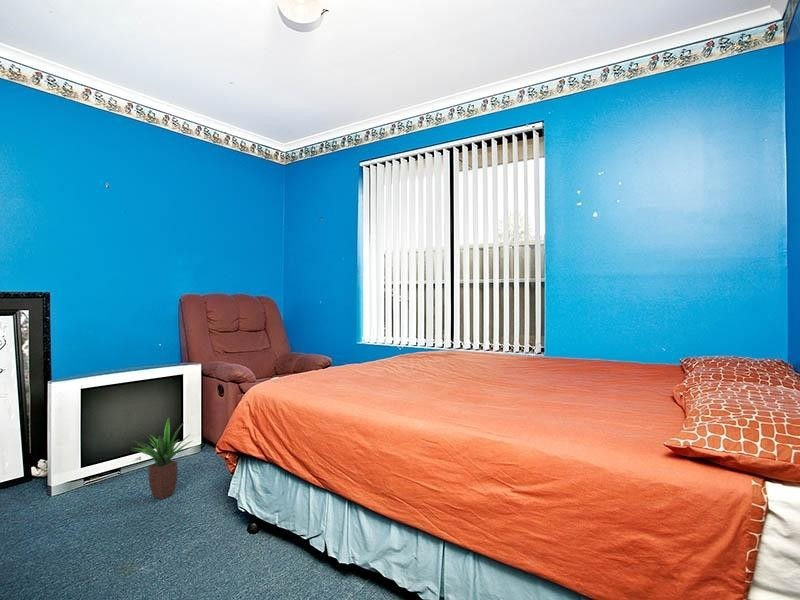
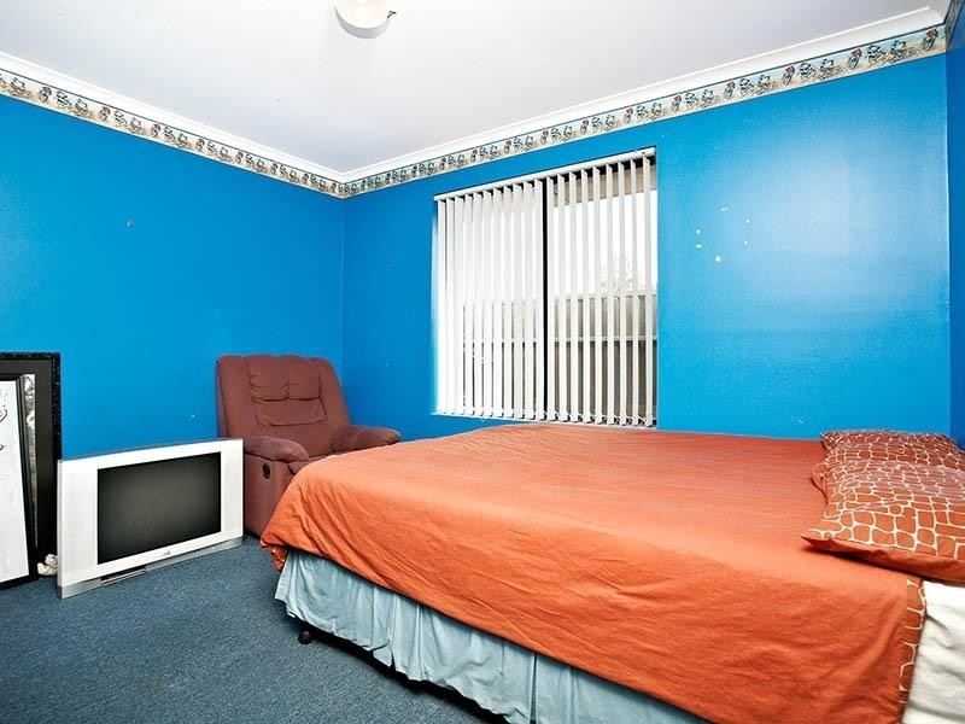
- potted plant [131,416,193,500]
